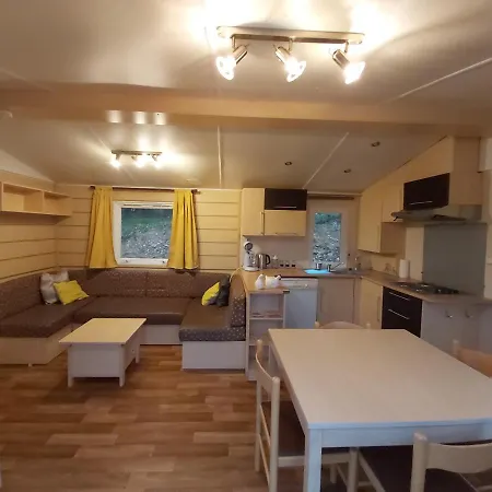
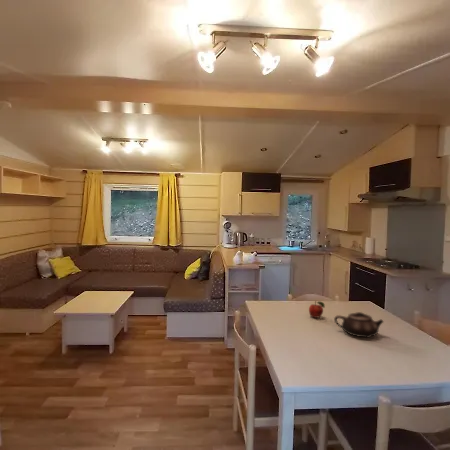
+ teapot [333,311,385,339]
+ fruit [308,300,326,319]
